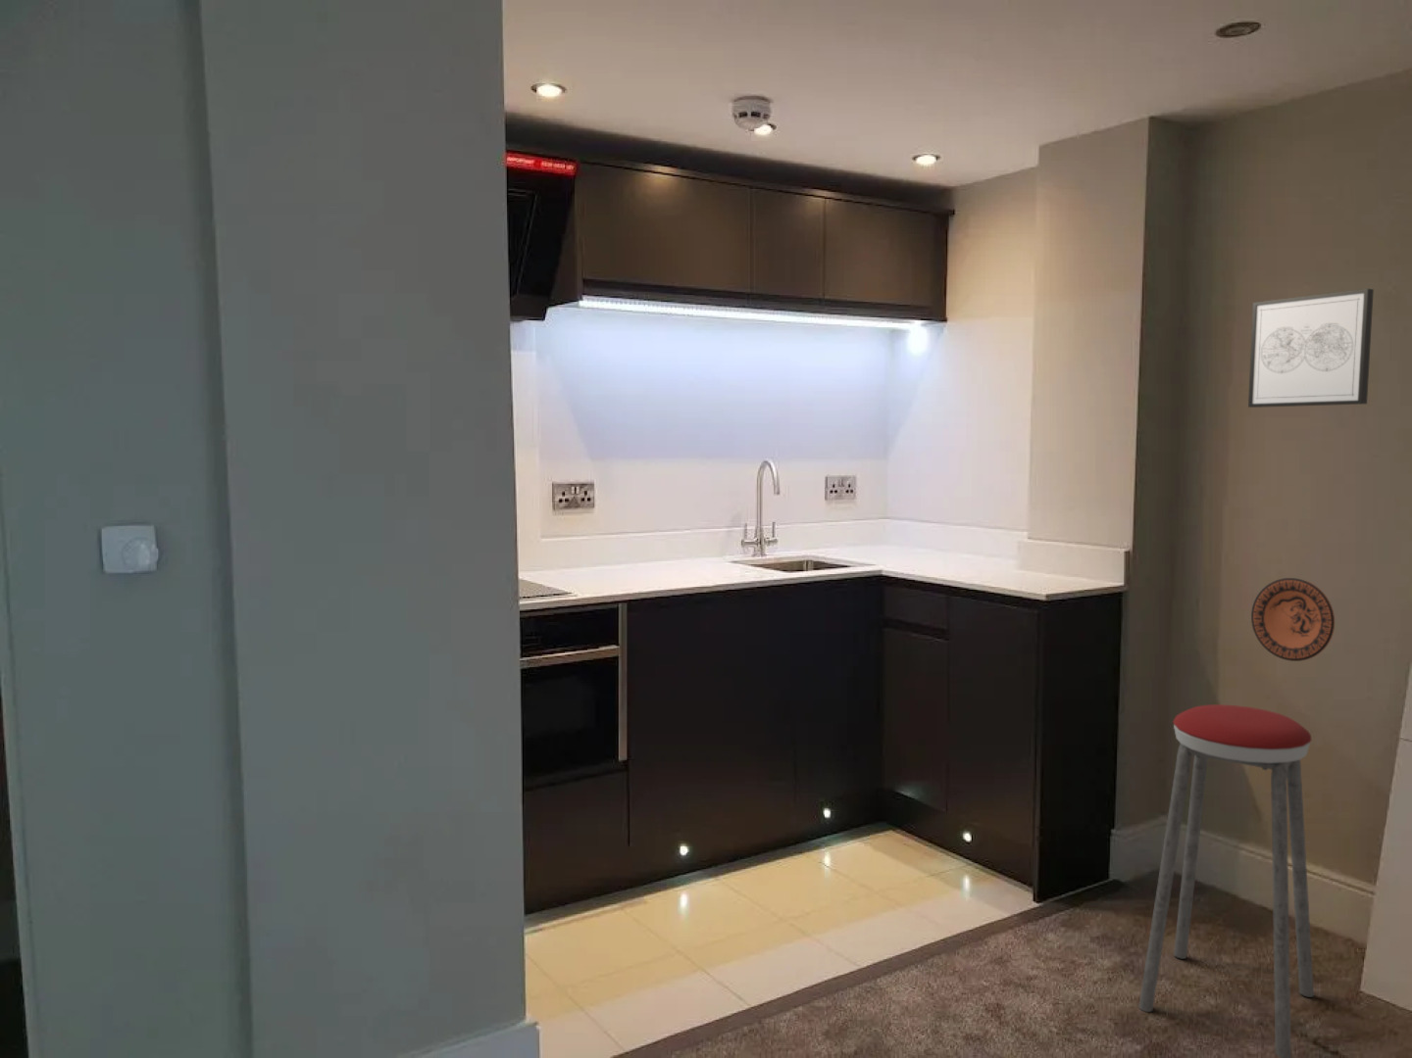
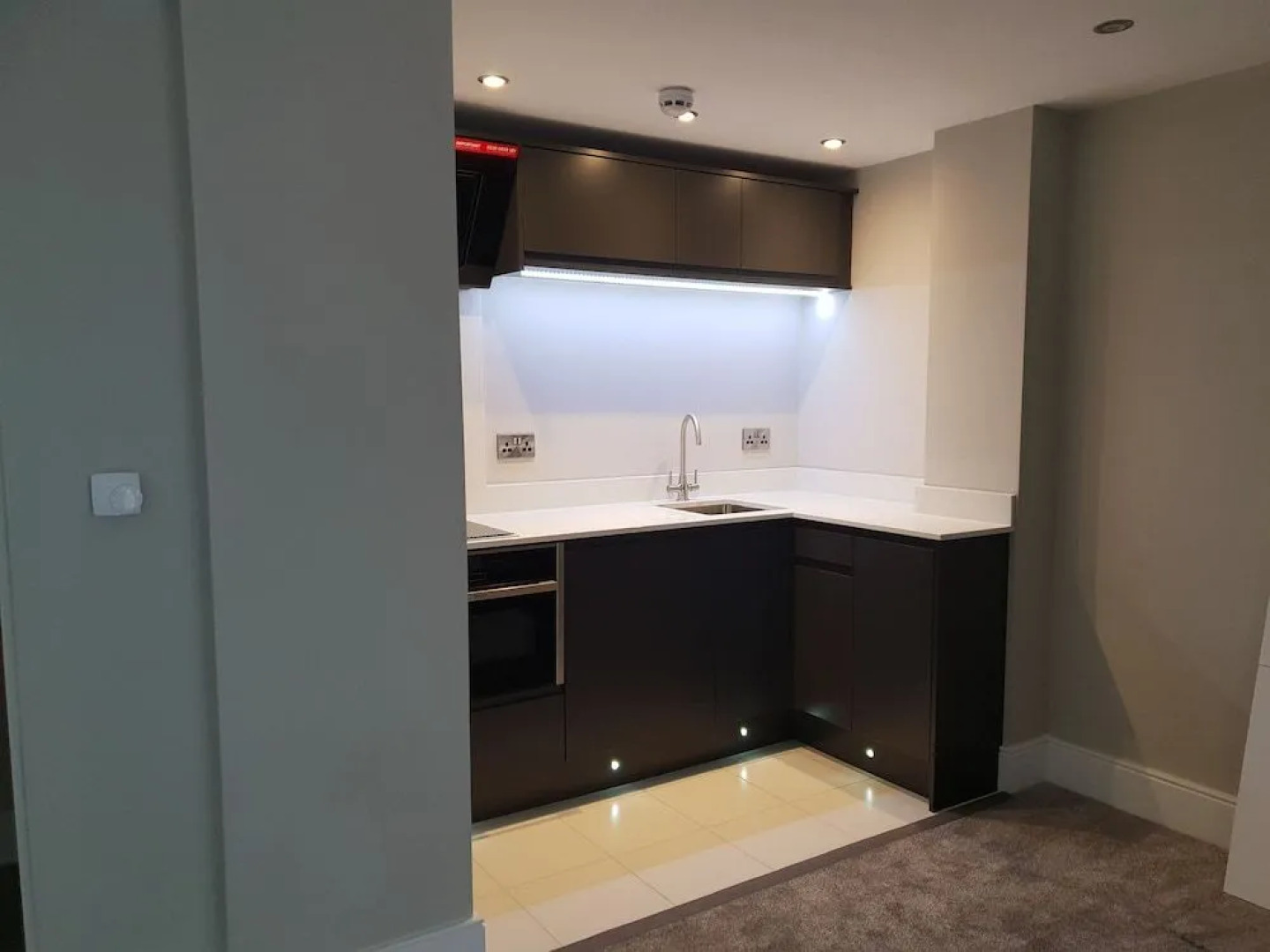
- decorative plate [1250,577,1335,662]
- music stool [1137,703,1315,1058]
- wall art [1247,288,1374,409]
